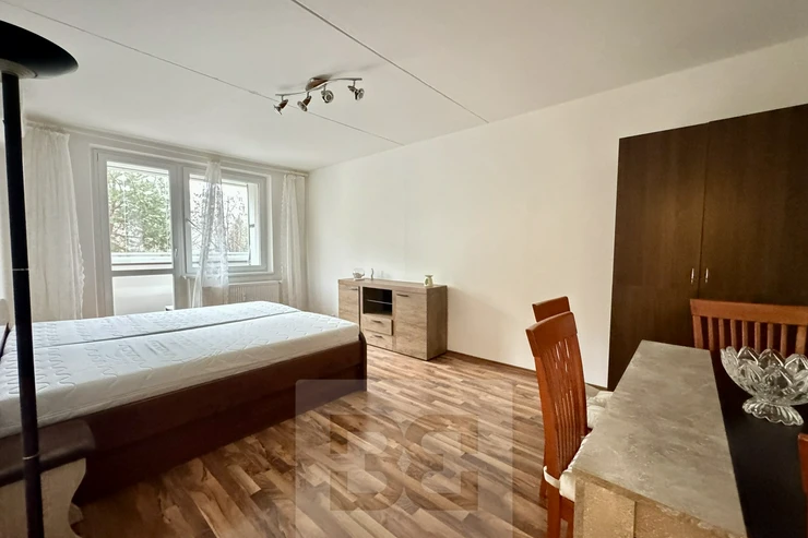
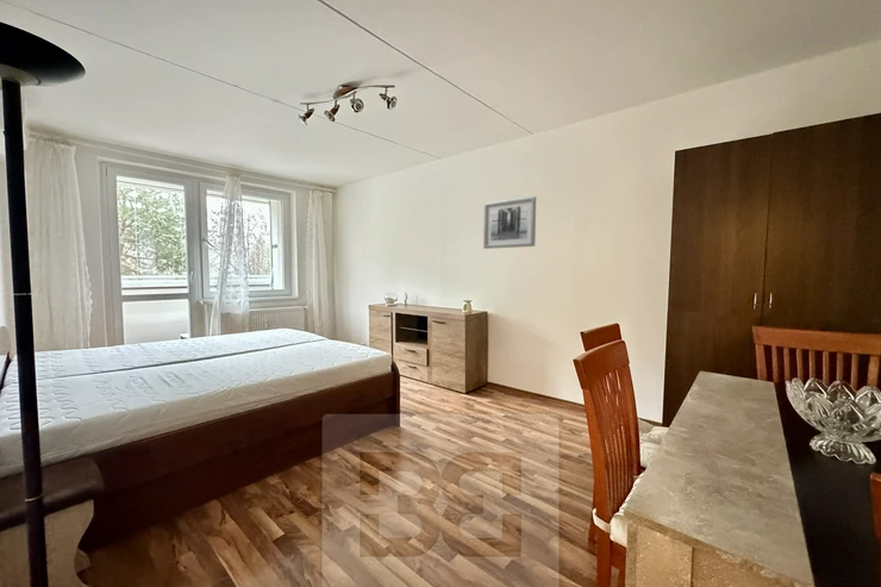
+ wall art [482,195,537,250]
